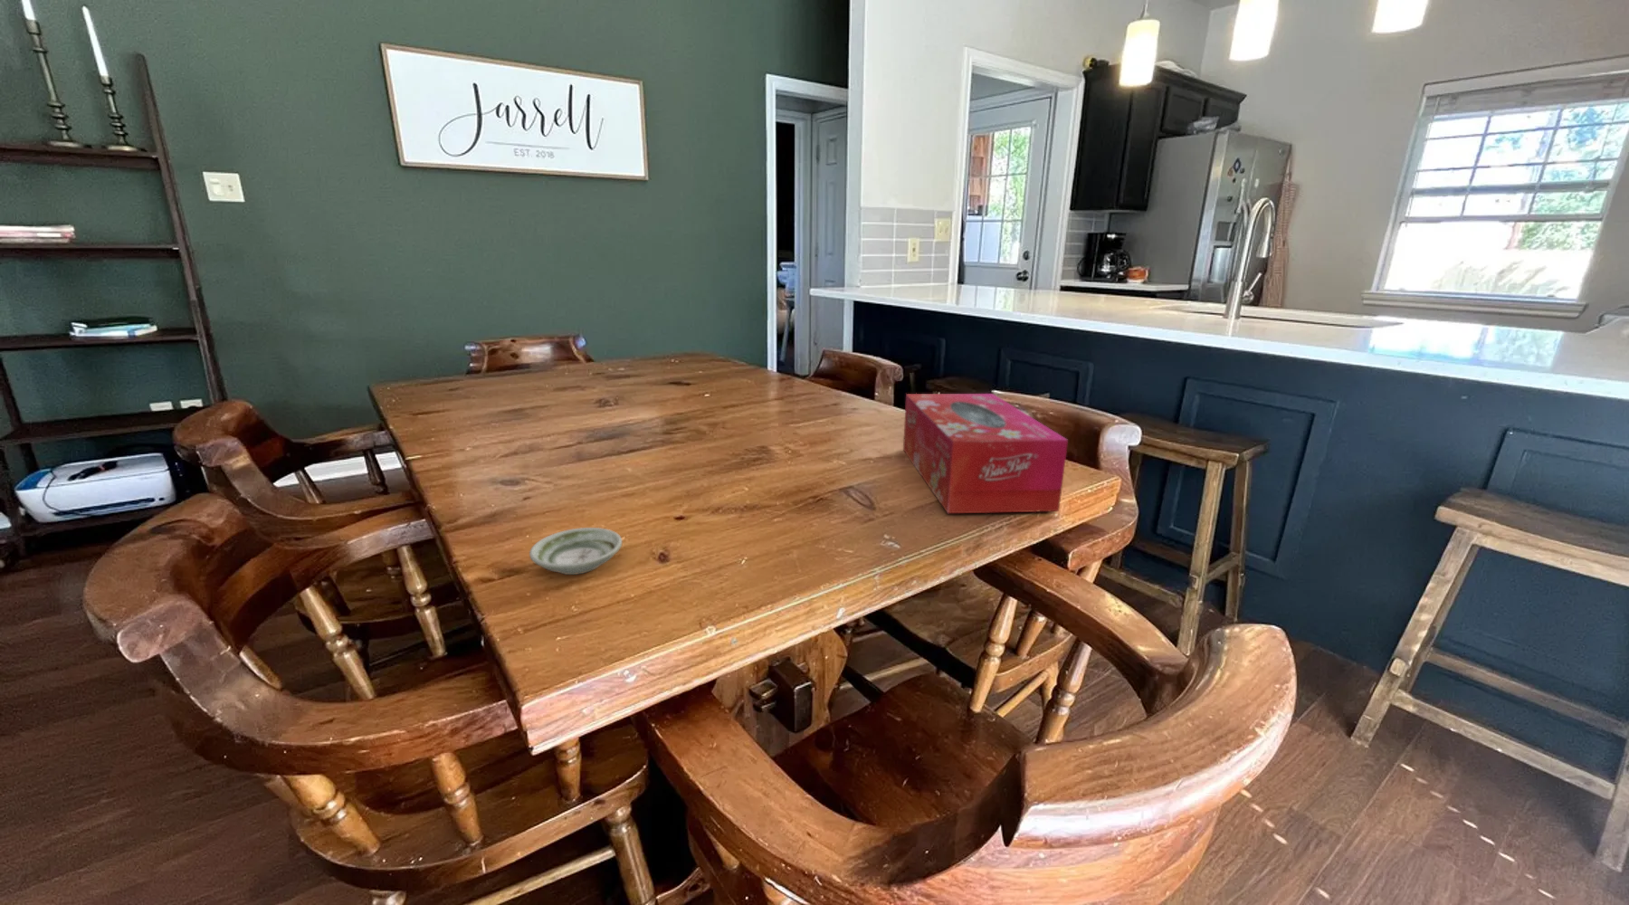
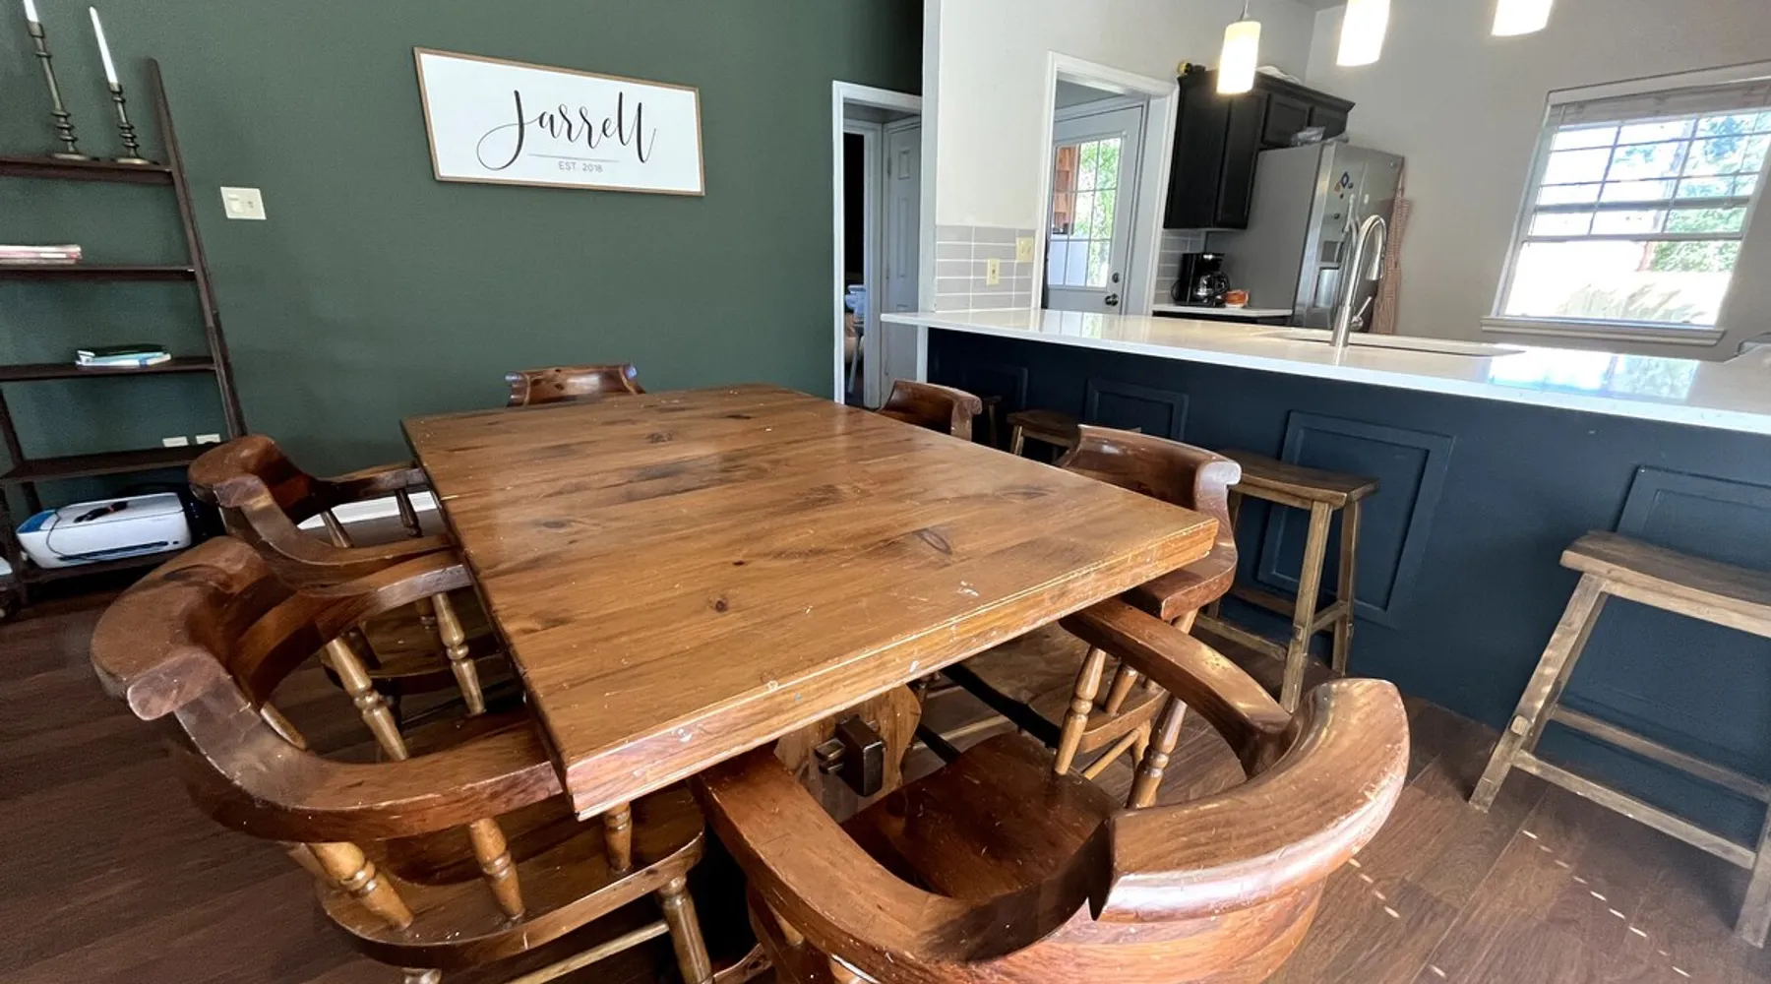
- saucer [528,527,623,575]
- tissue box [903,392,1069,514]
